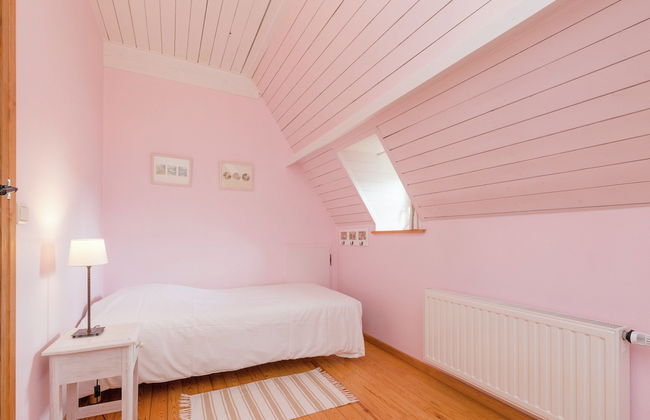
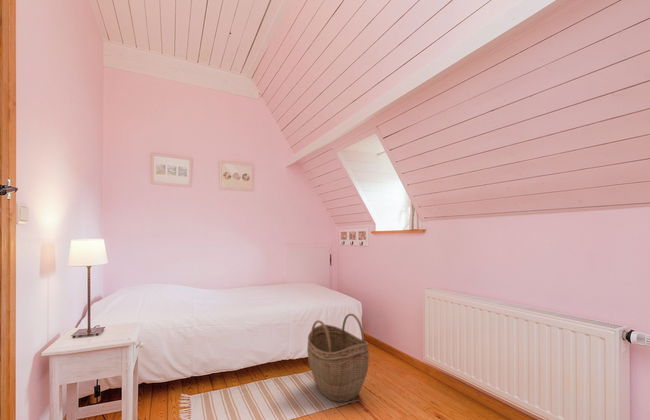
+ woven basket [306,313,370,403]
